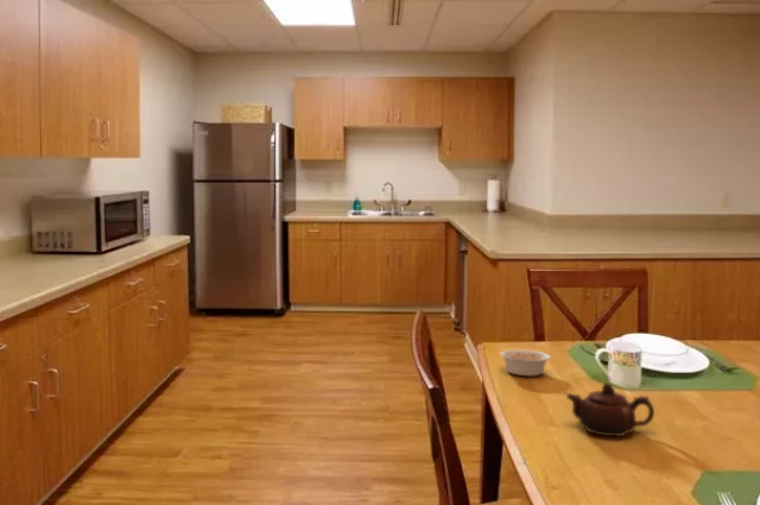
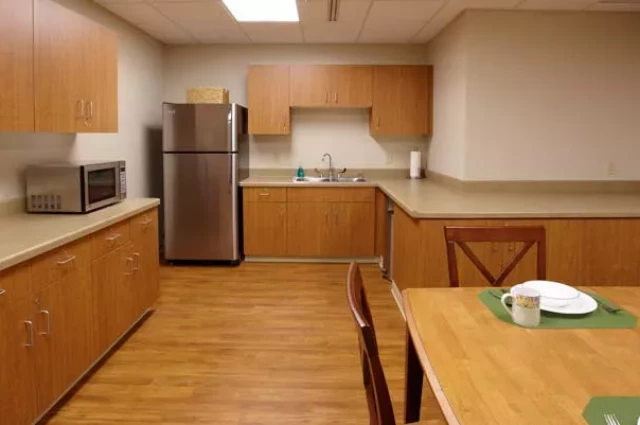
- teapot [565,381,656,437]
- legume [499,348,552,377]
